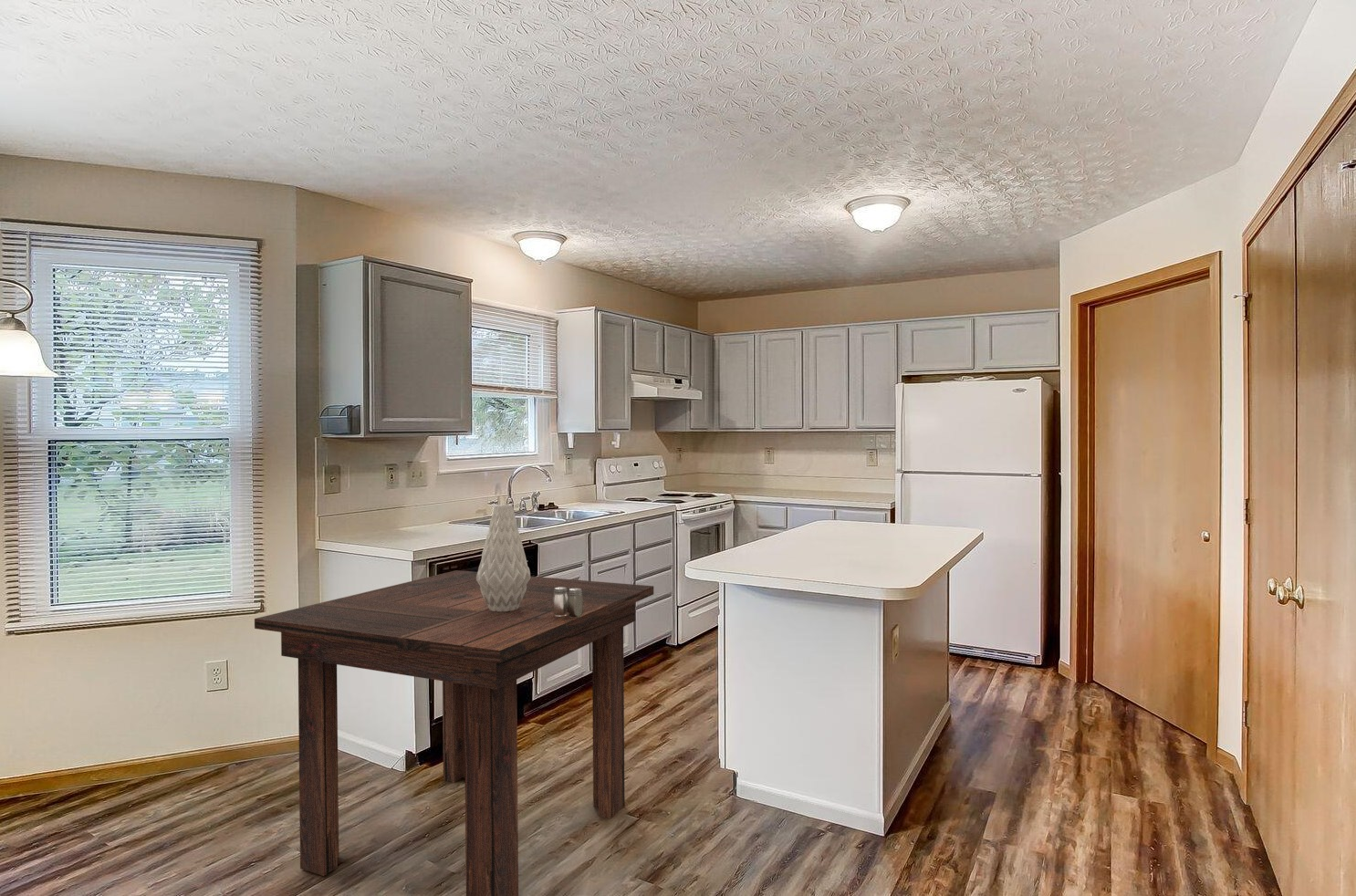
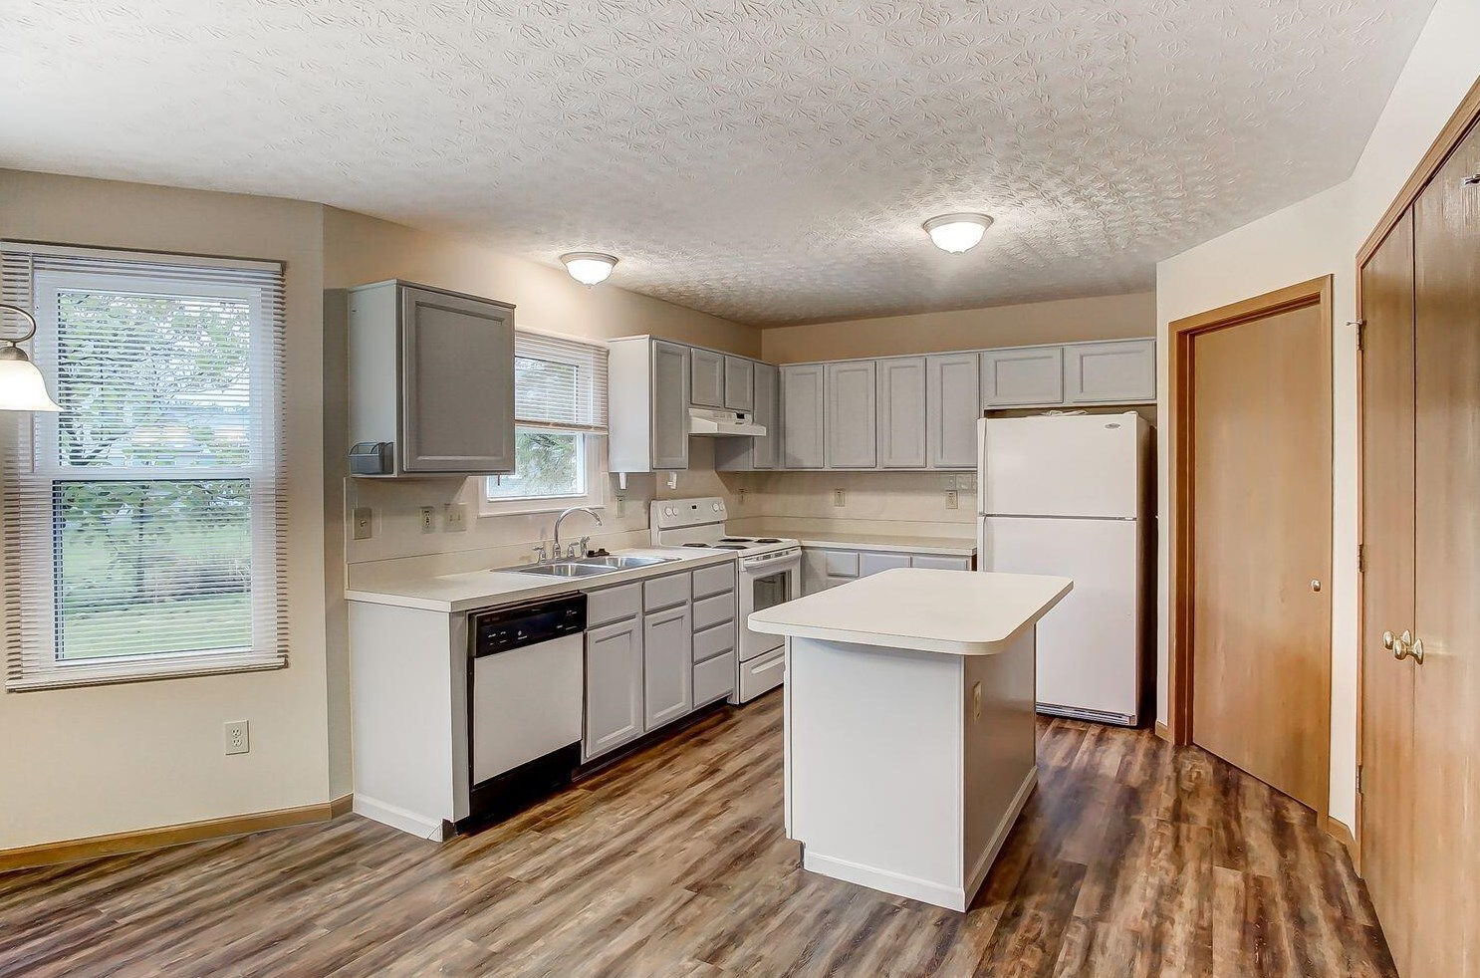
- salt and pepper shaker [552,587,584,618]
- vase [476,504,531,612]
- dining table [254,569,654,896]
